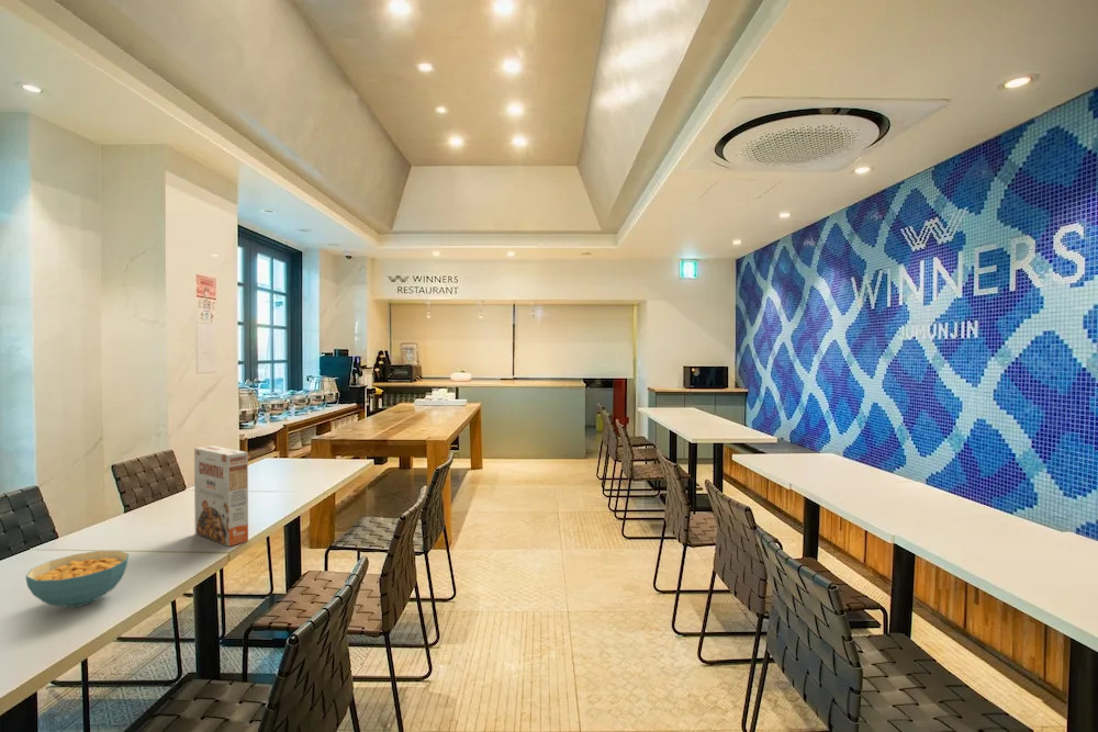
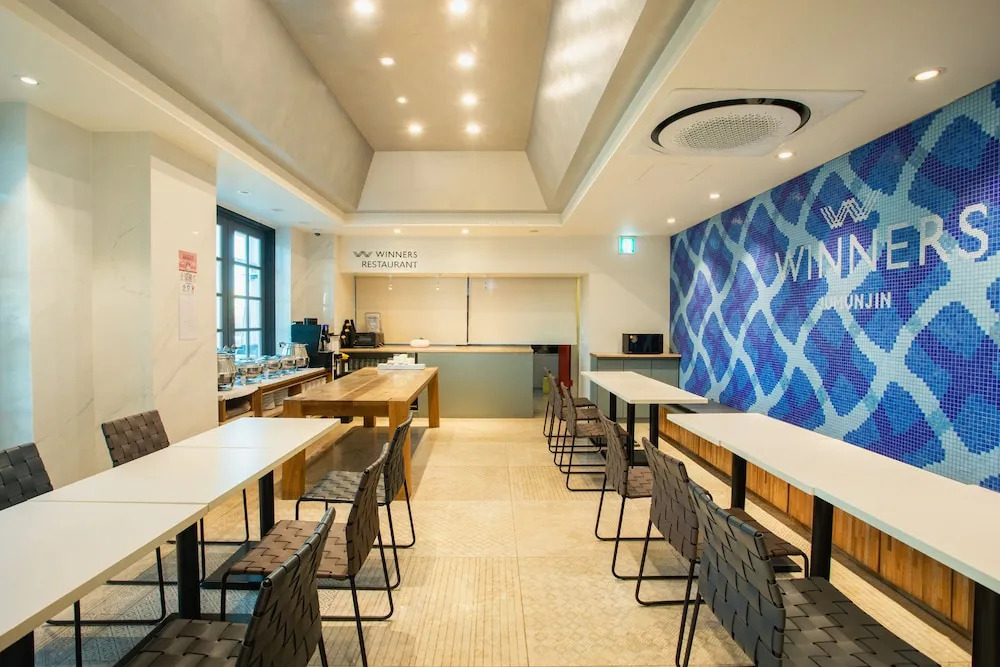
- cereal bowl [24,550,130,609]
- cereal box [193,444,249,548]
